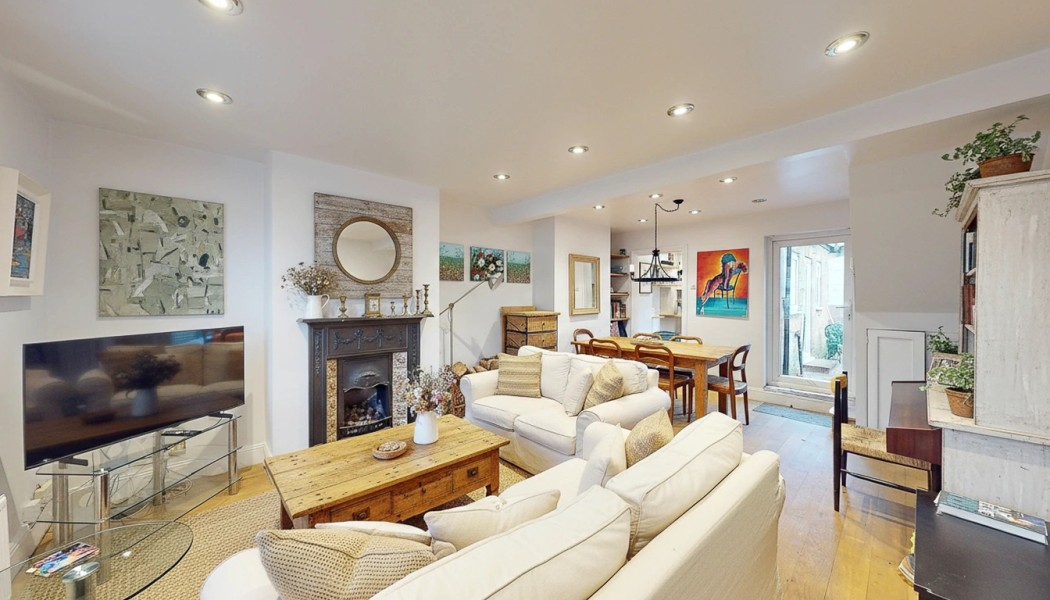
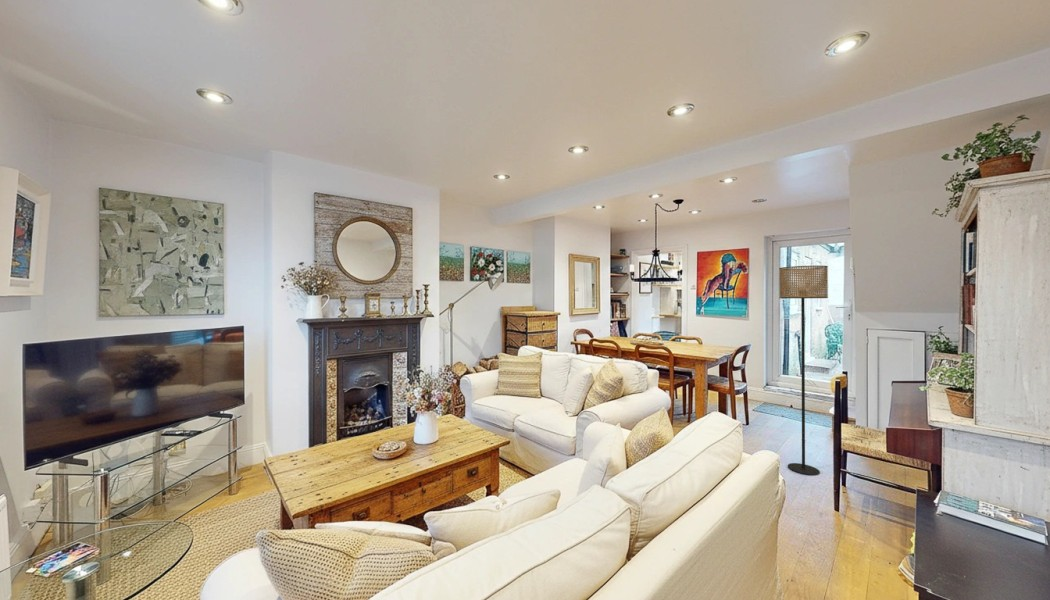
+ floor lamp [778,265,829,476]
